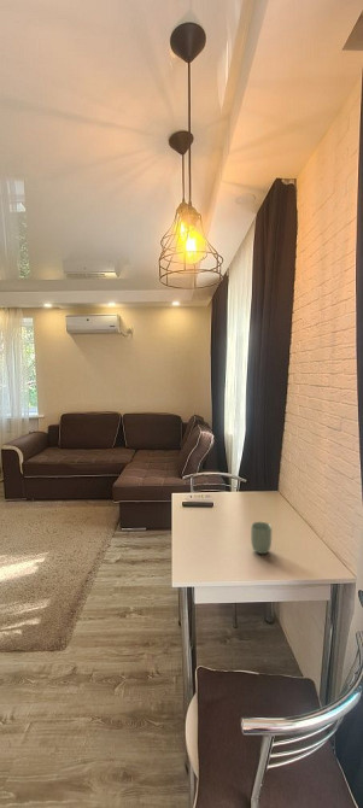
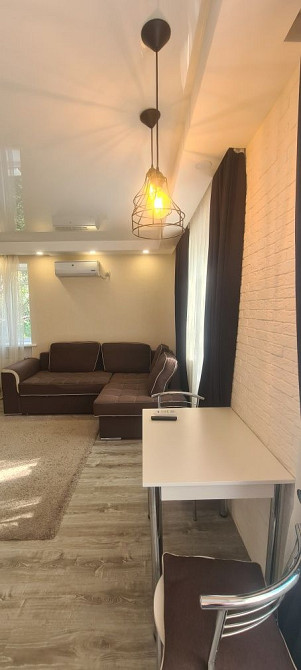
- cup [250,521,273,555]
